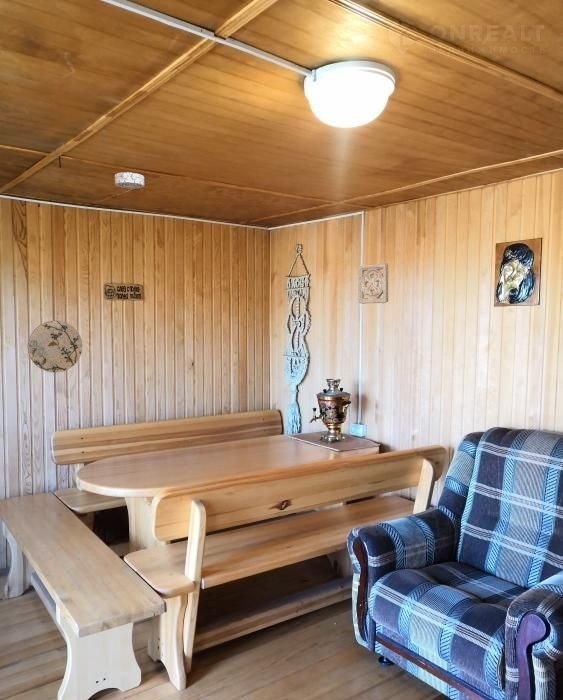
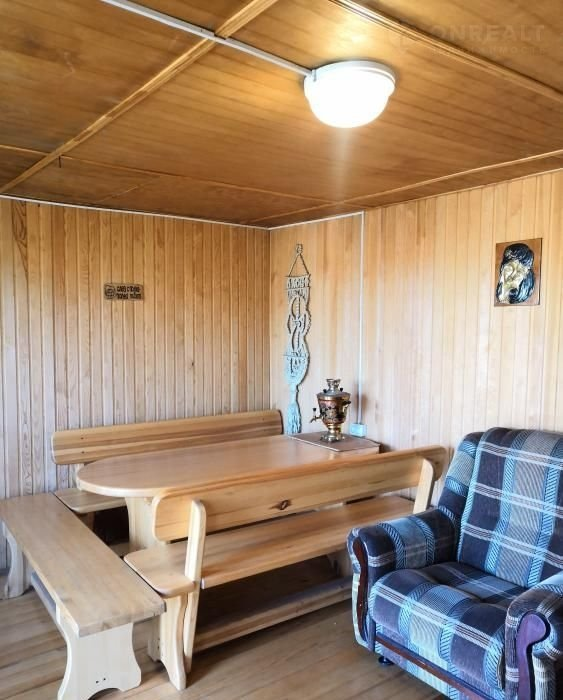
- decorative plate [27,320,83,374]
- smoke detector [114,171,145,189]
- wall ornament [357,262,389,305]
